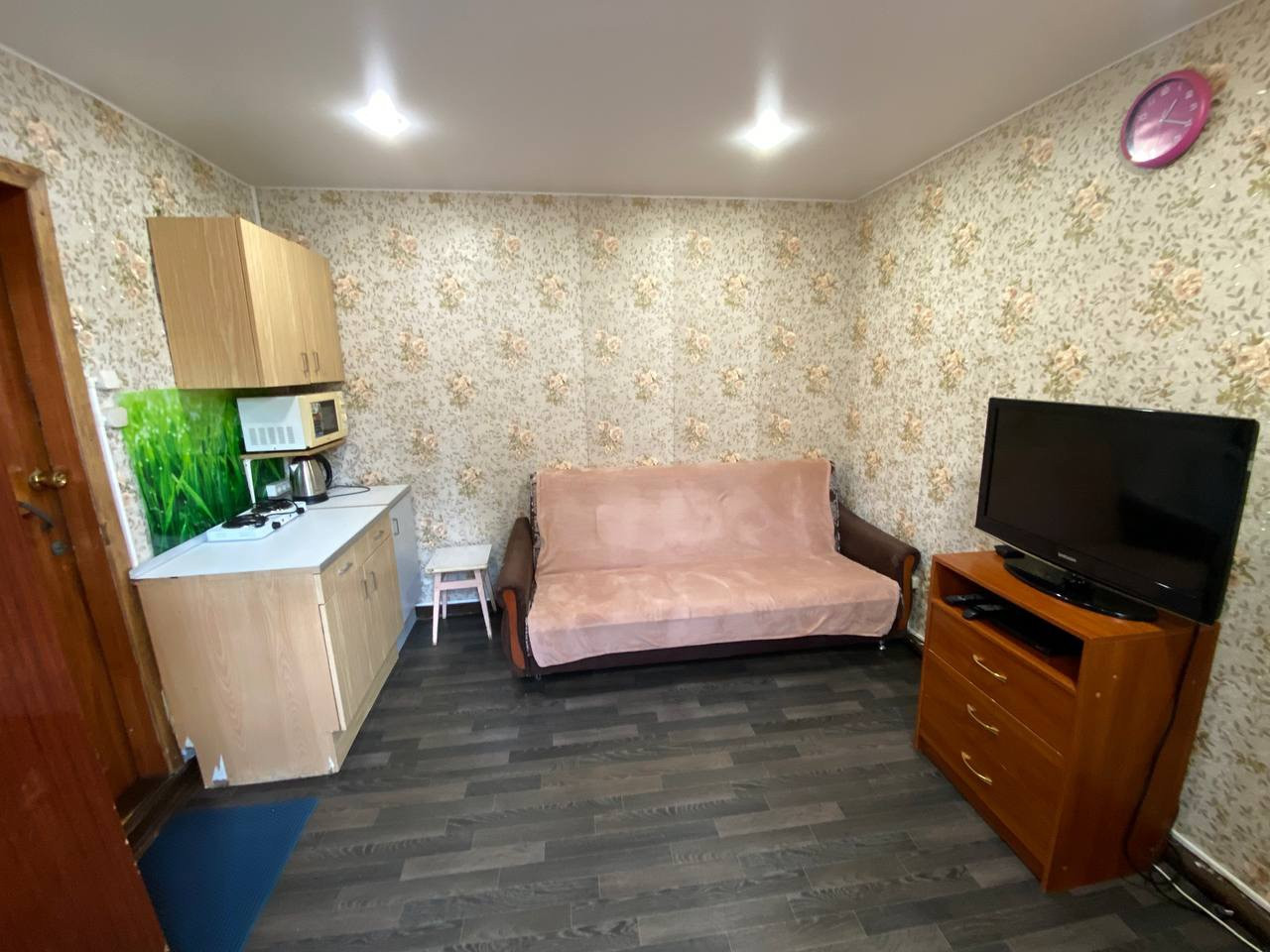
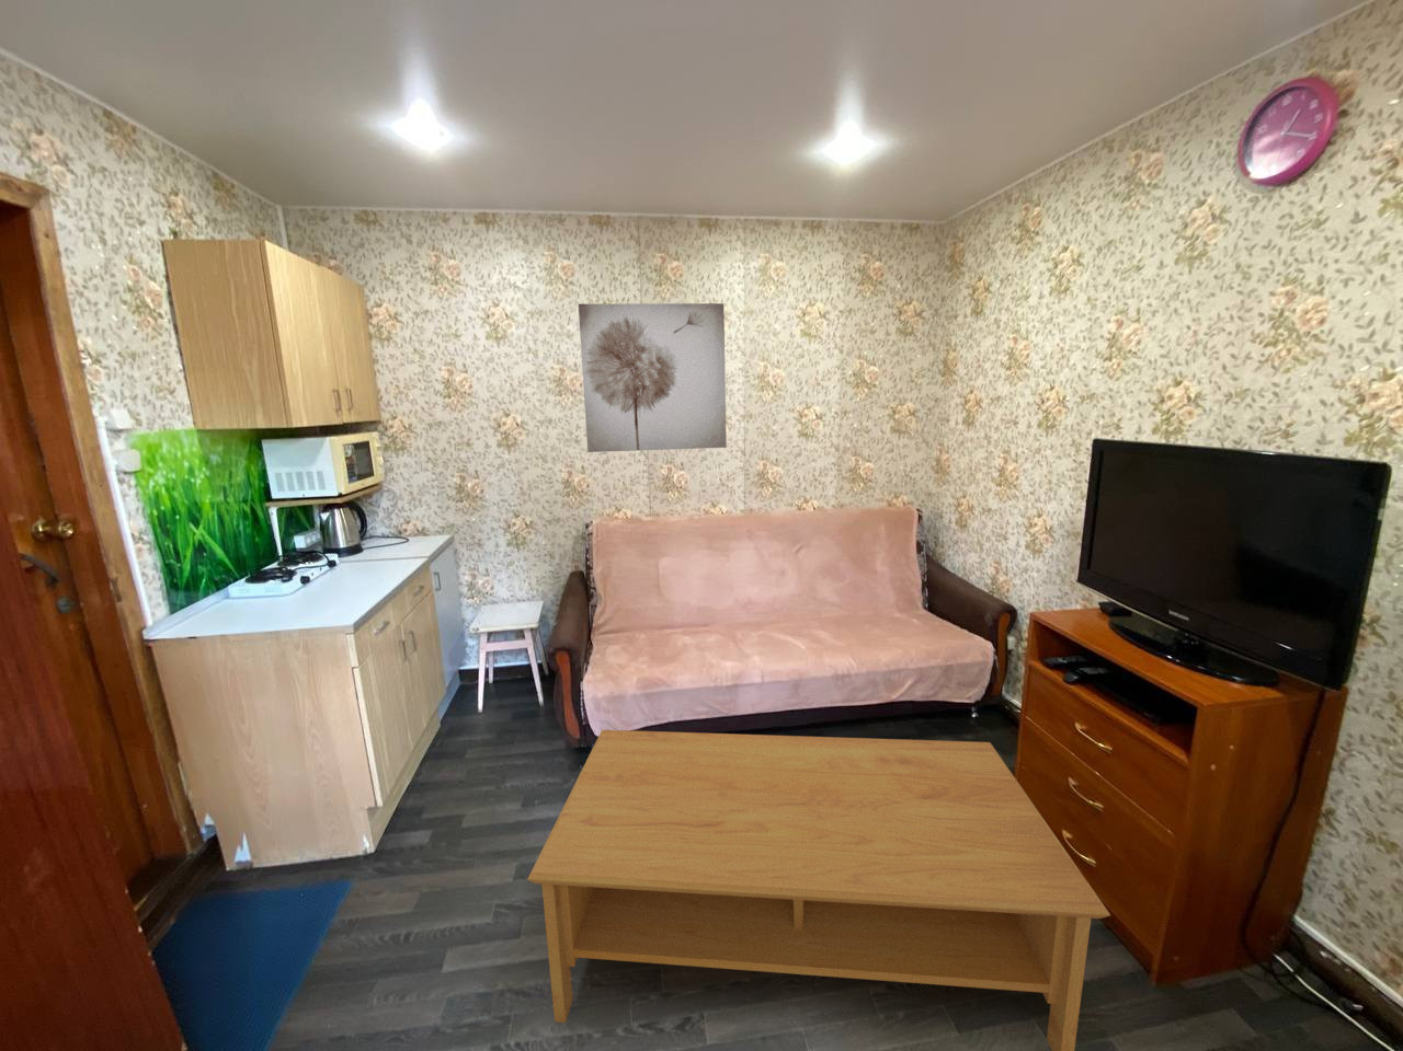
+ wall art [578,302,728,454]
+ coffee table [526,729,1111,1051]
